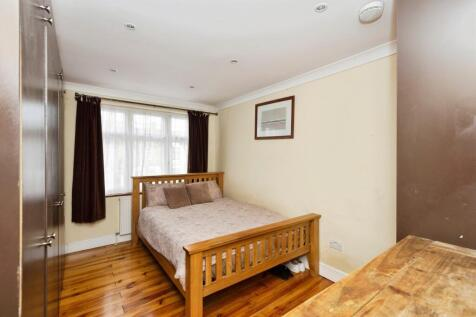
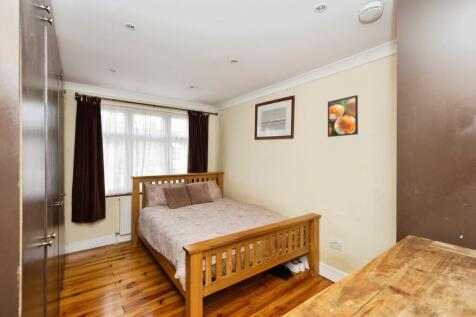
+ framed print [327,94,359,138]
